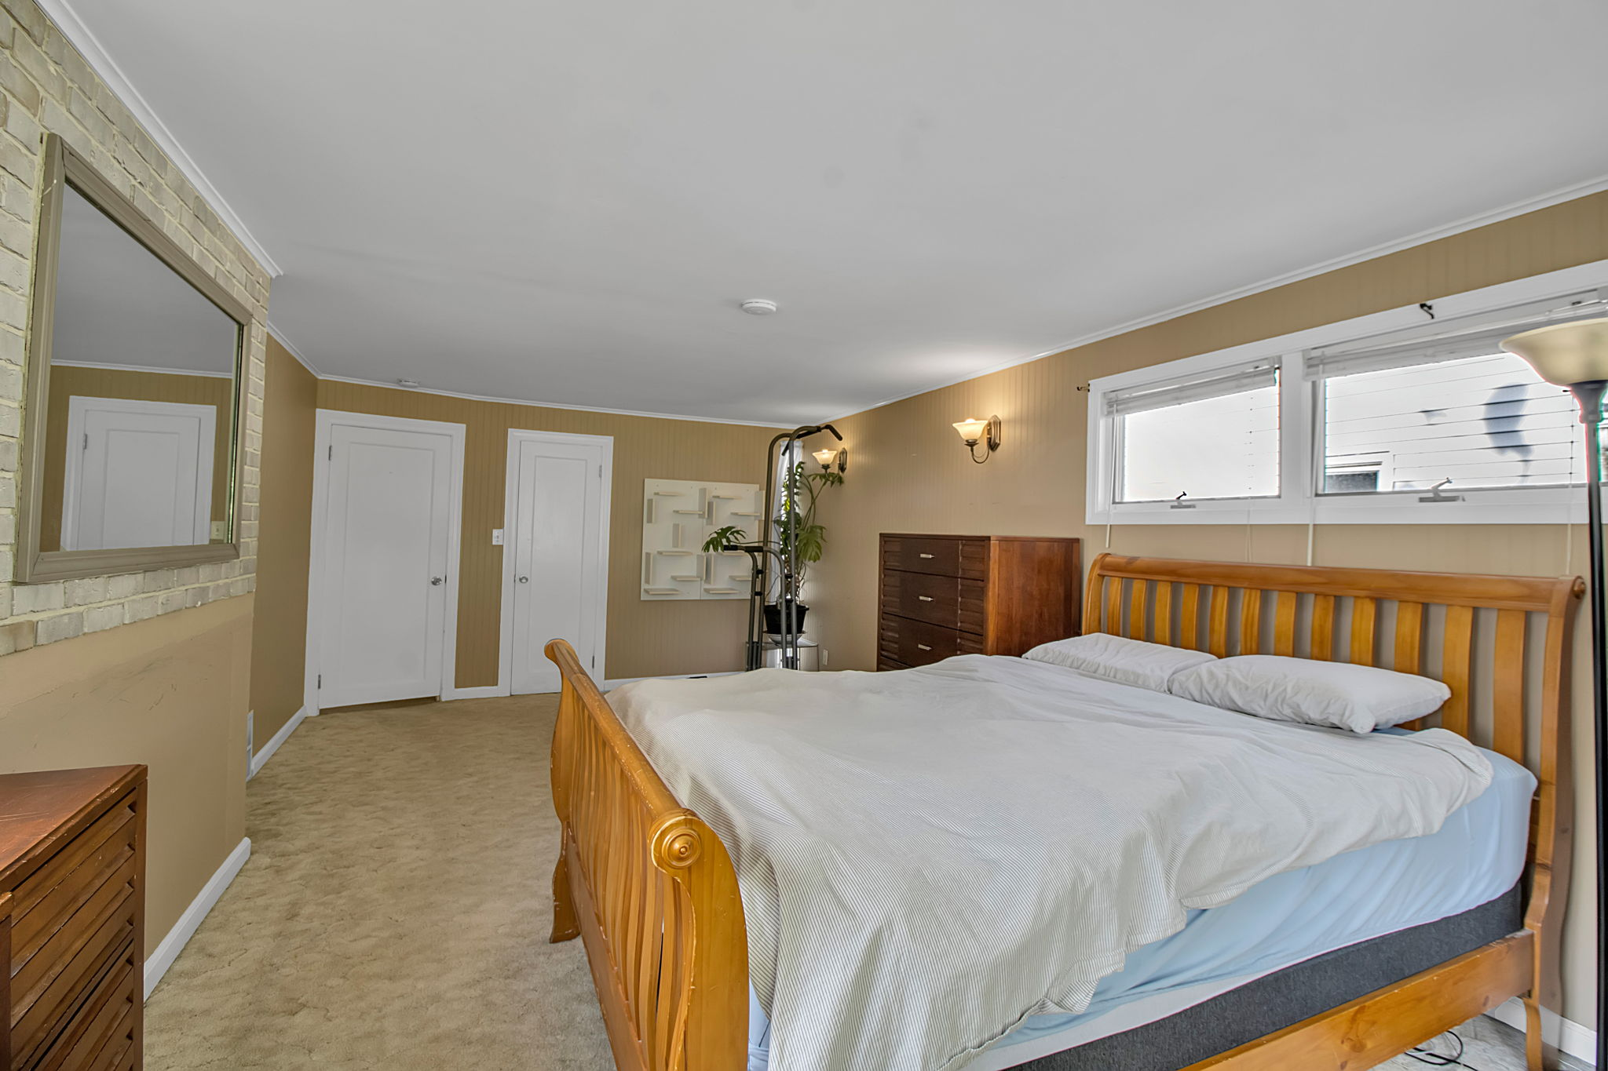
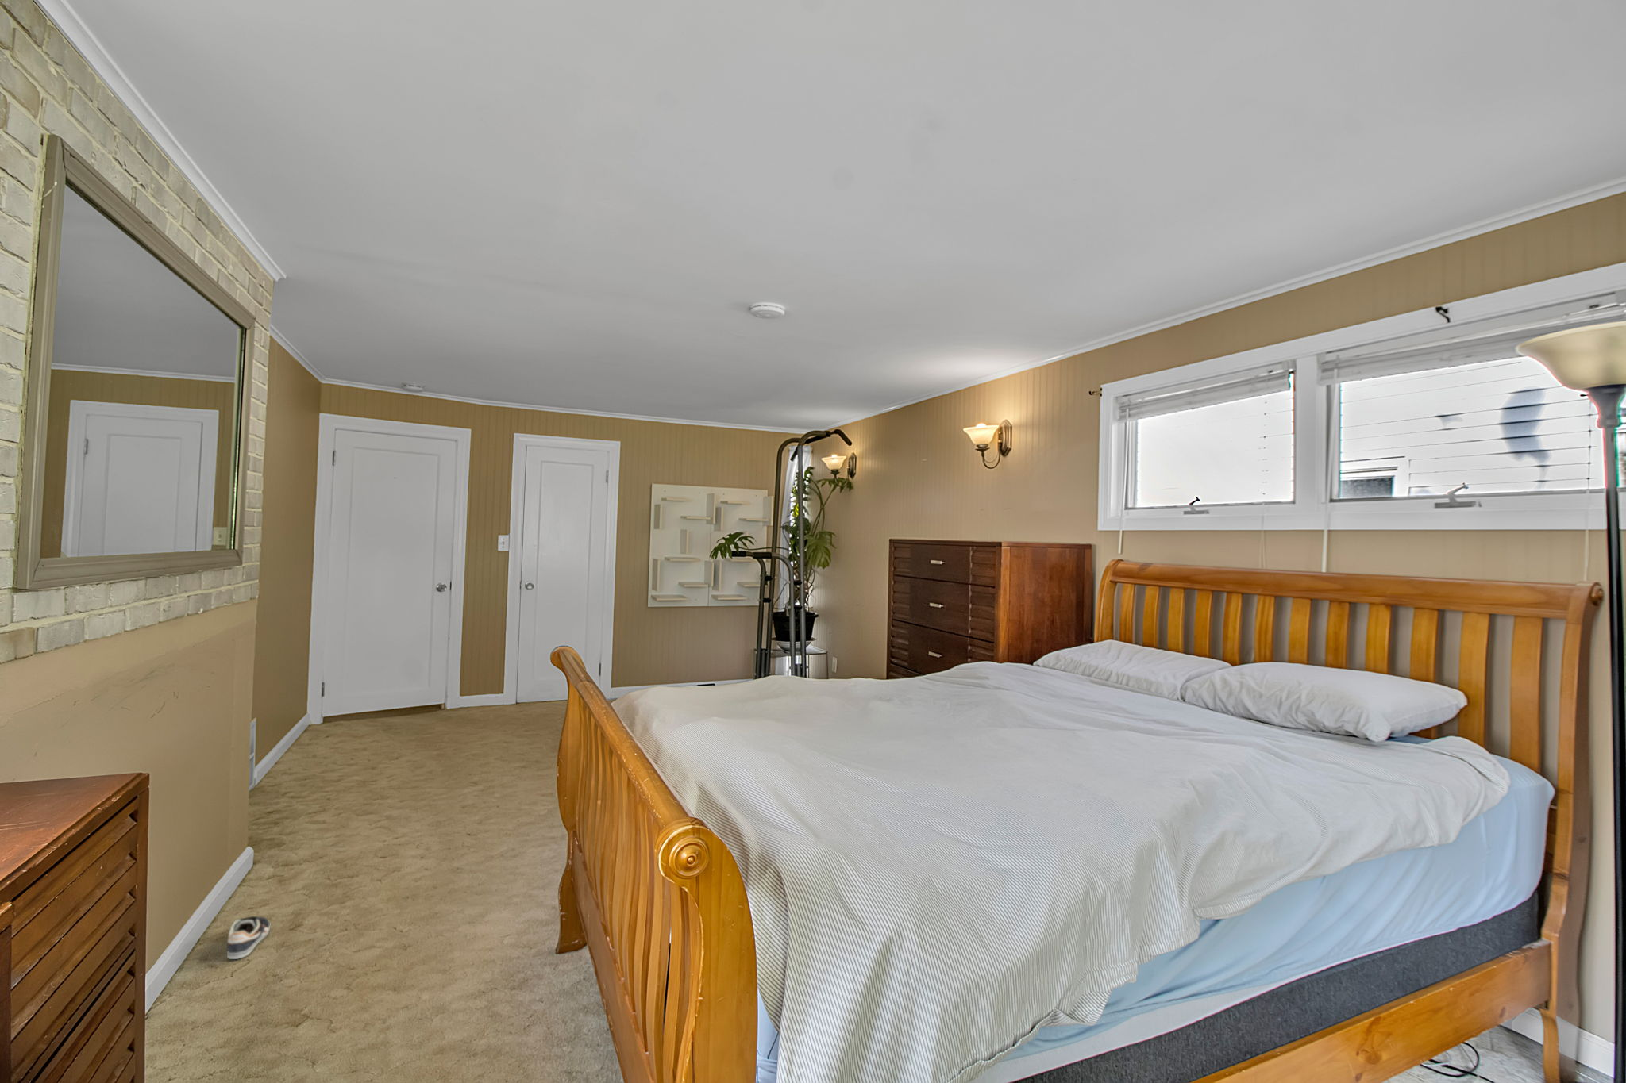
+ sneaker [226,915,271,960]
